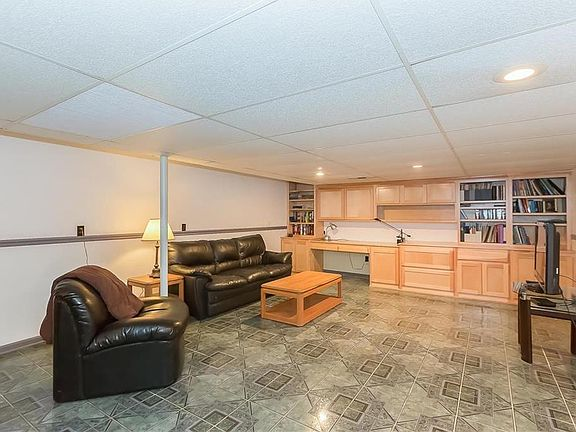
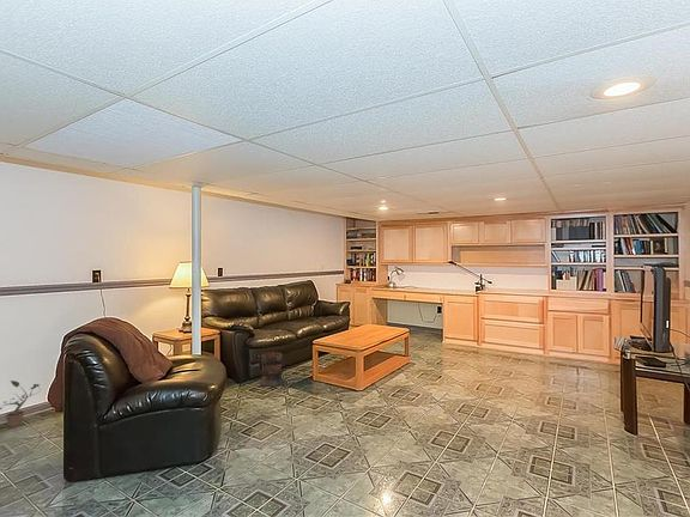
+ wooden barrel [259,352,284,388]
+ potted plant [0,379,42,428]
